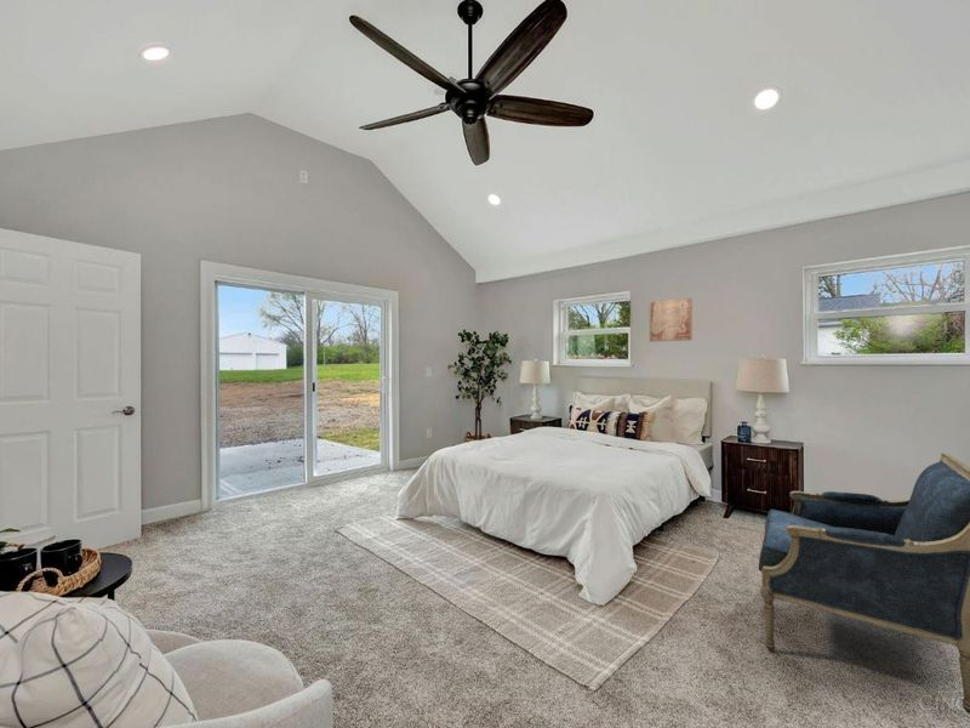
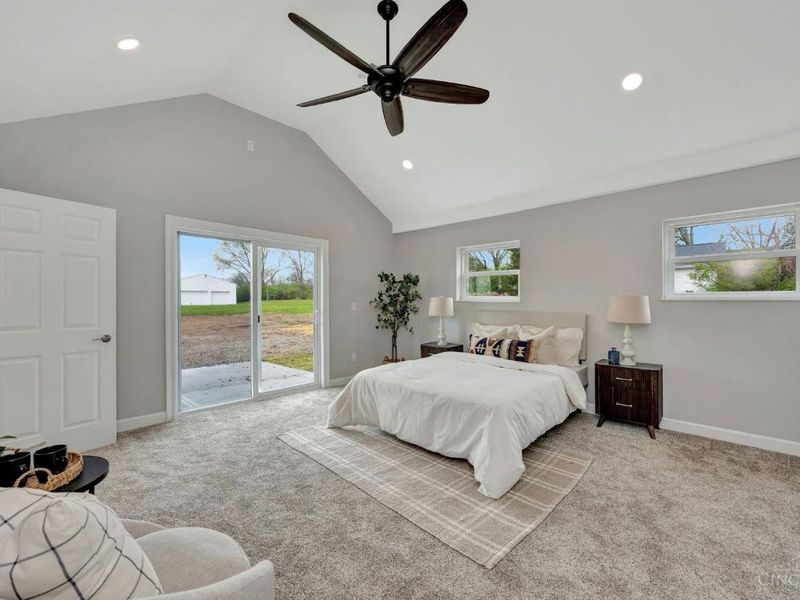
- armchair [758,453,970,715]
- wall art [649,297,694,343]
